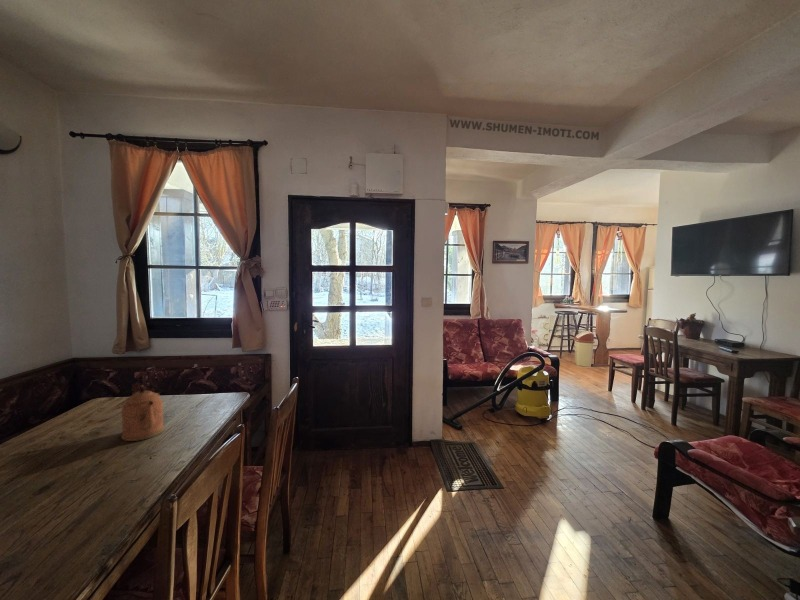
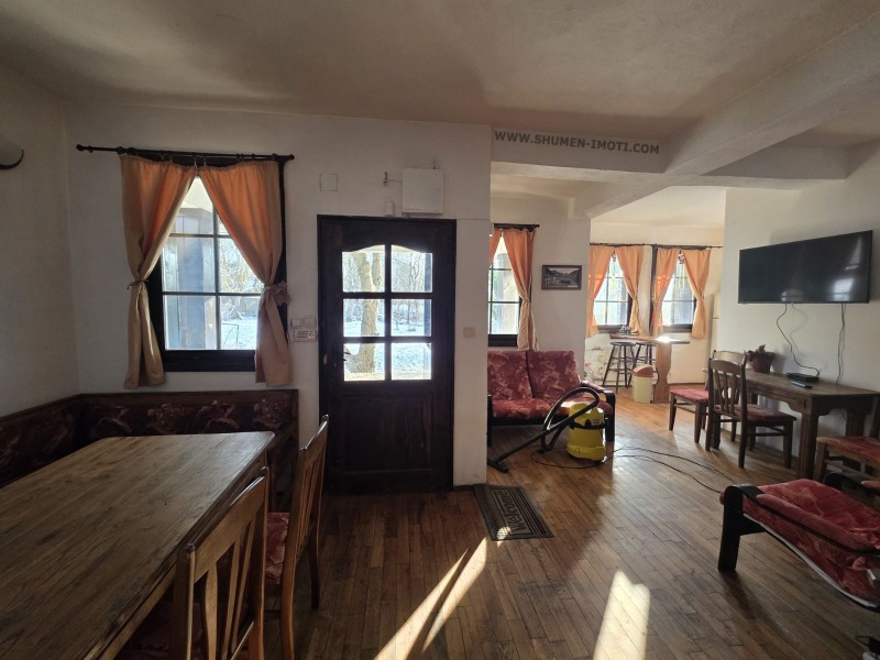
- coffeepot [120,382,166,442]
